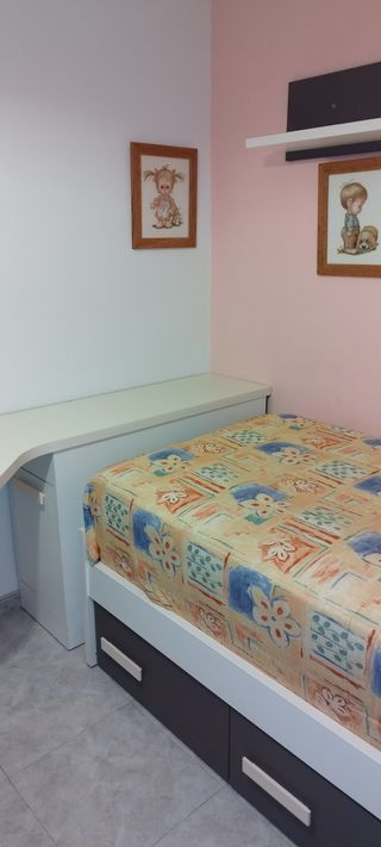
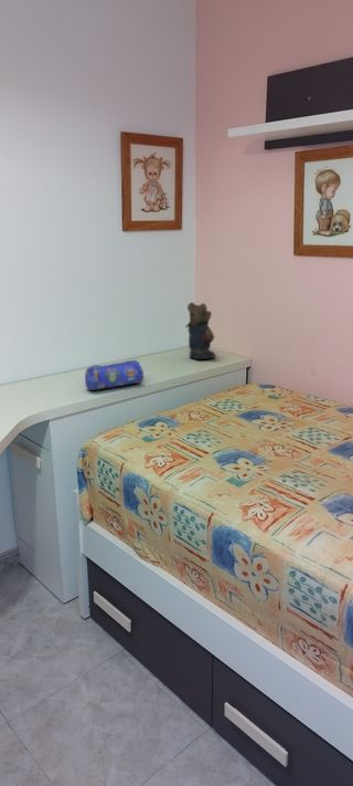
+ pencil case [84,358,145,391]
+ teddy bear [184,302,216,360]
